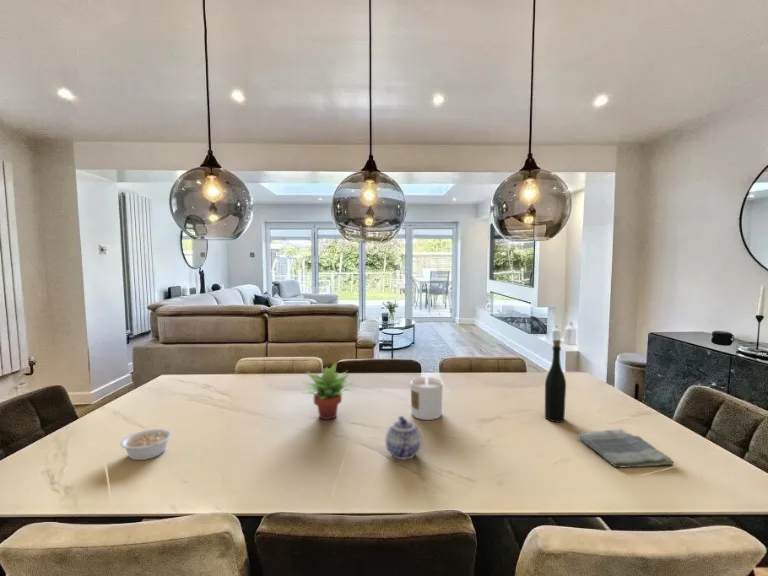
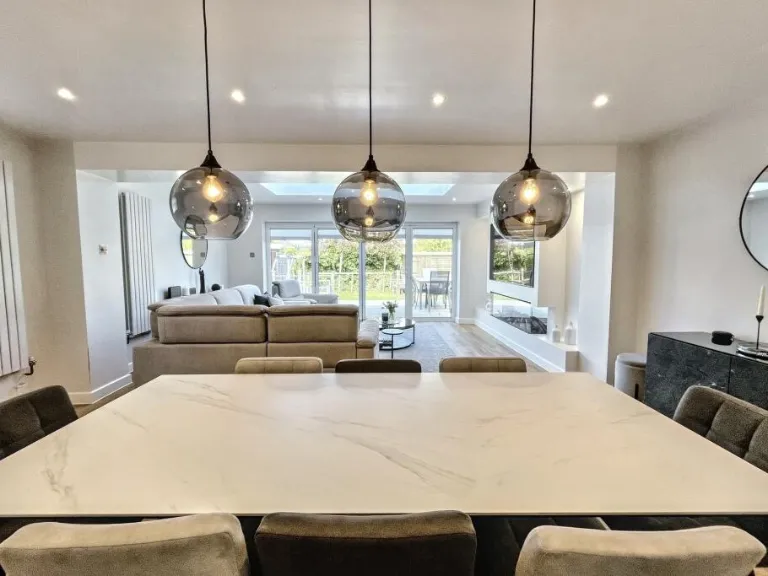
- bottle [544,339,567,424]
- legume [119,428,173,461]
- candle [410,375,444,421]
- succulent plant [302,361,354,421]
- dish towel [576,427,675,469]
- teapot [385,415,422,460]
